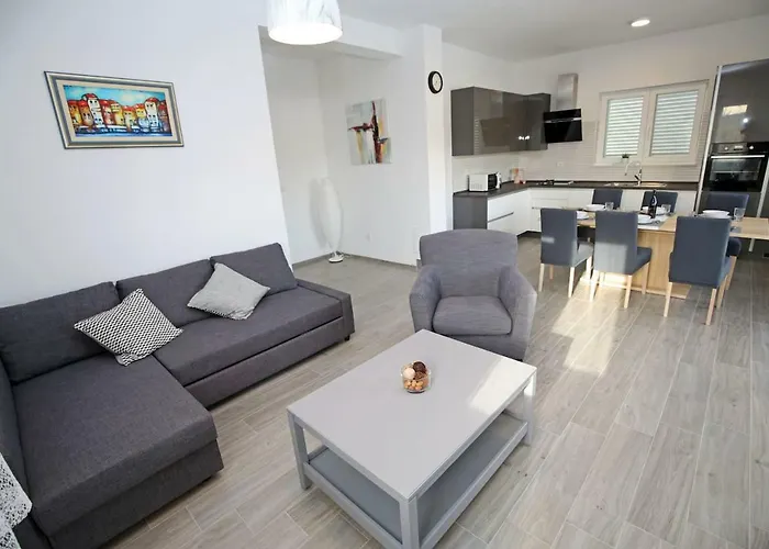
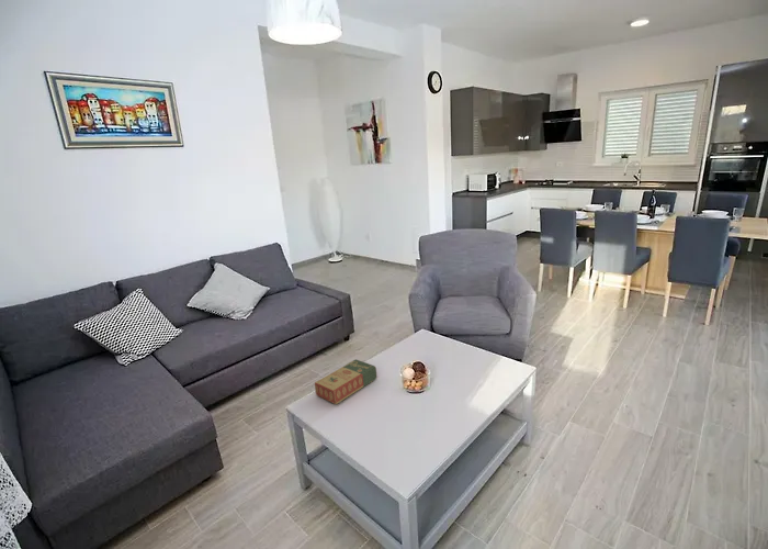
+ book [314,359,377,405]
